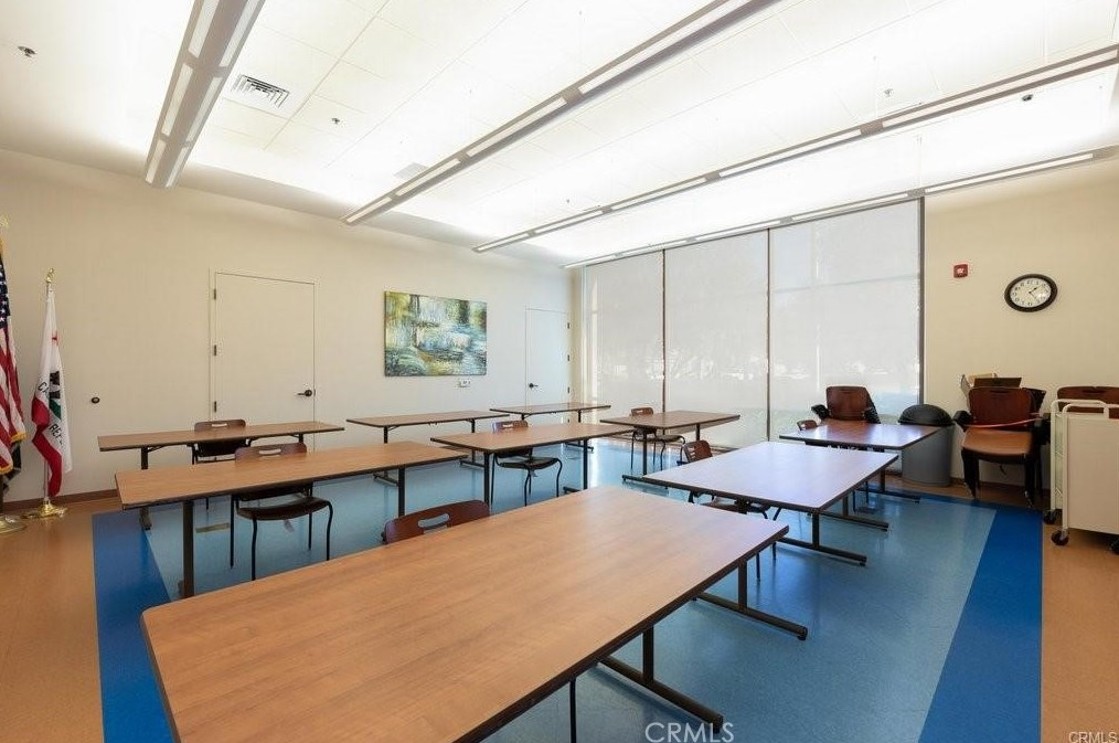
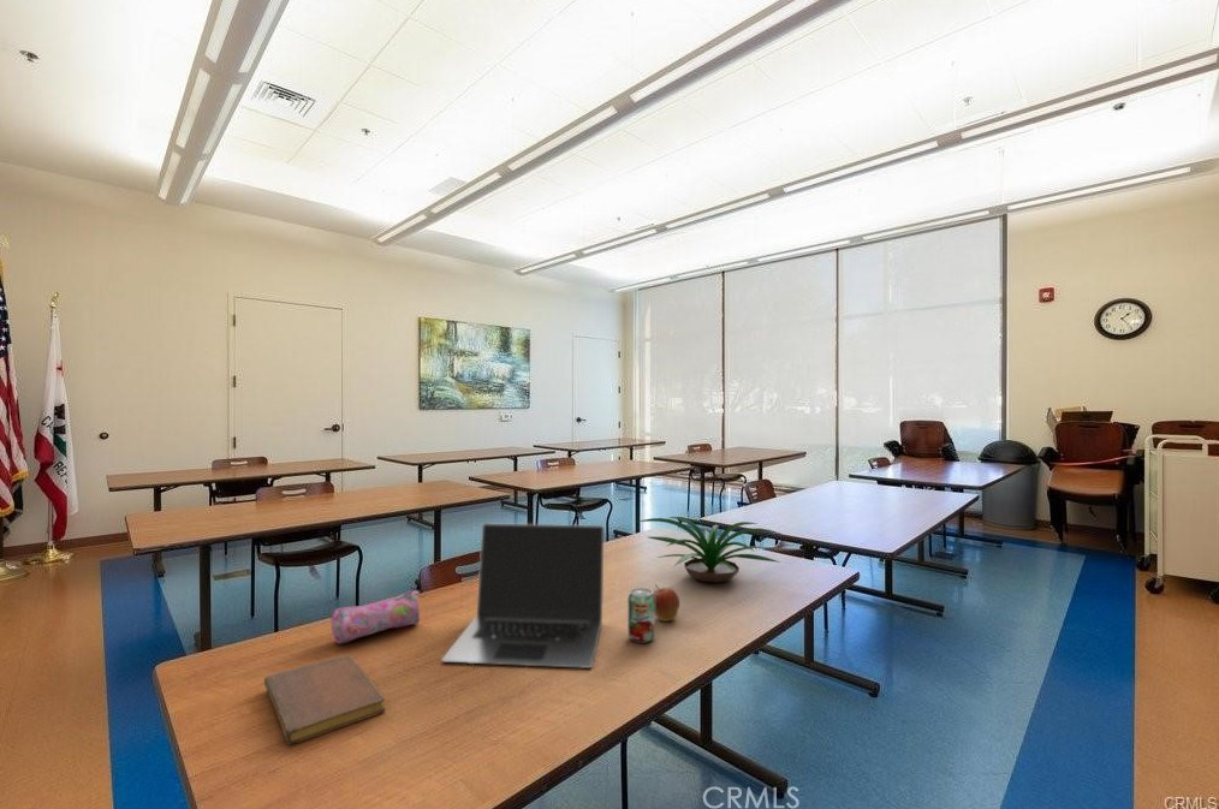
+ laptop [440,522,606,670]
+ pencil case [331,589,421,644]
+ beverage can [626,587,656,644]
+ plant [637,516,781,583]
+ apple [652,584,680,623]
+ notebook [263,654,387,746]
